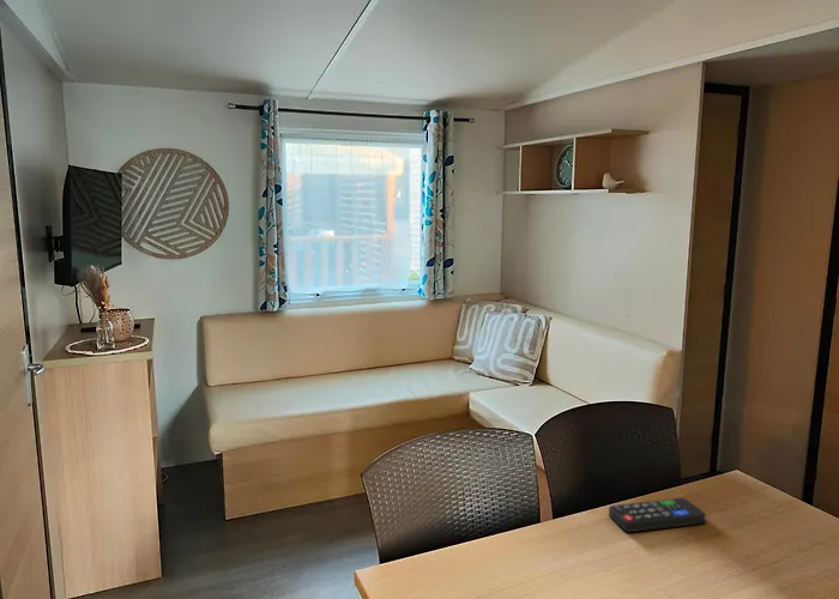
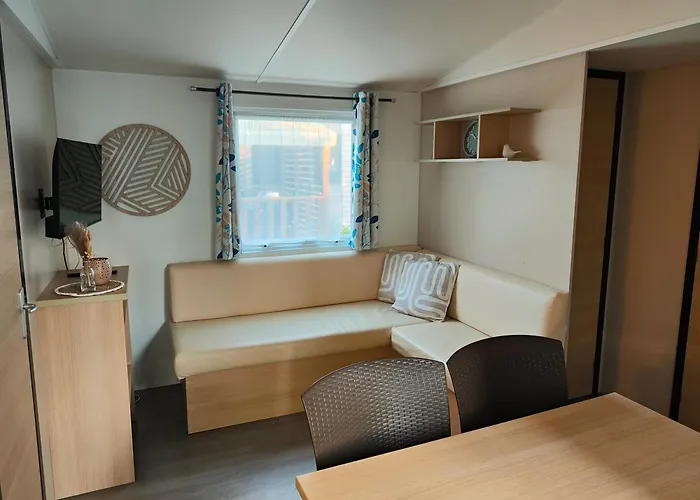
- remote control [608,497,707,533]
